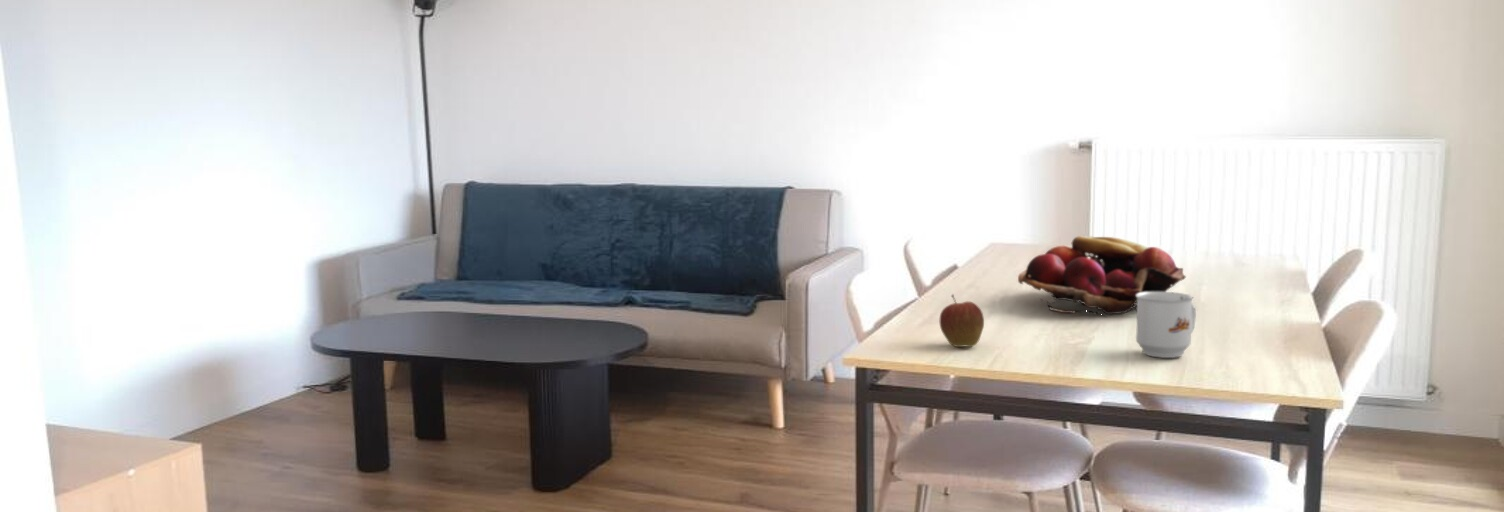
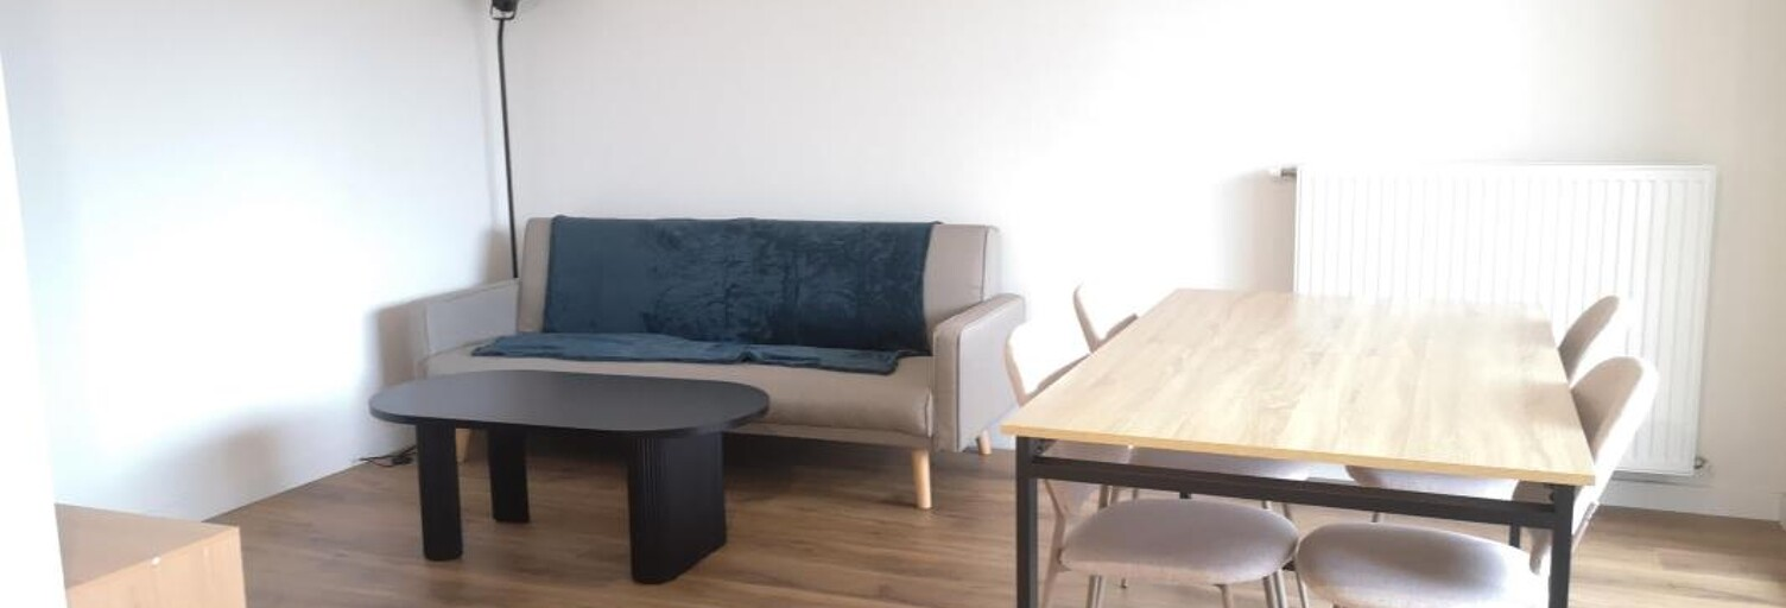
- fruit basket [1017,235,1187,315]
- apple [939,293,985,348]
- mug [1135,291,1197,359]
